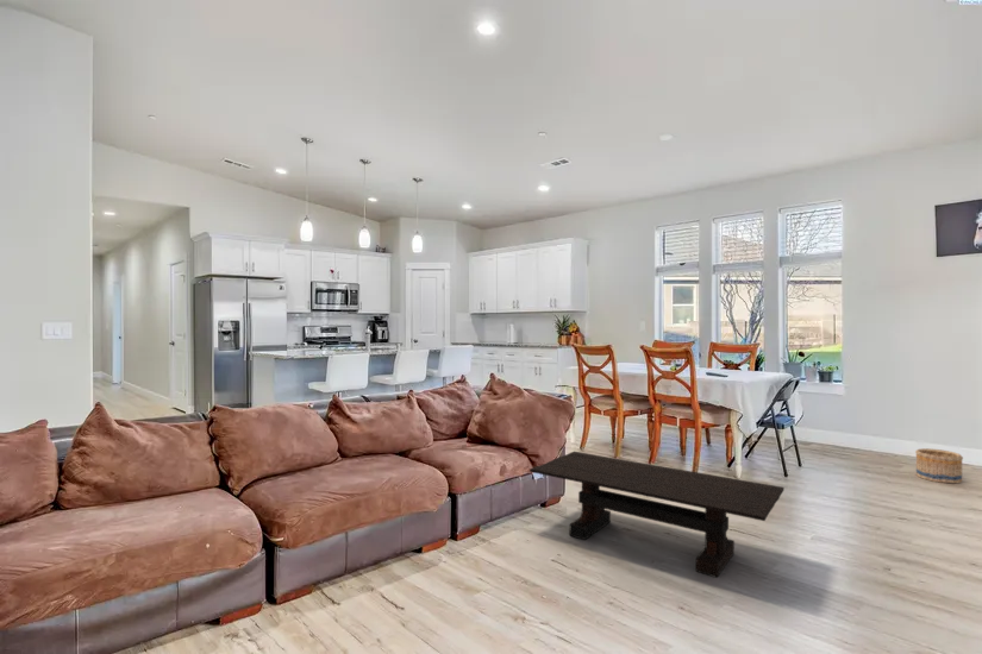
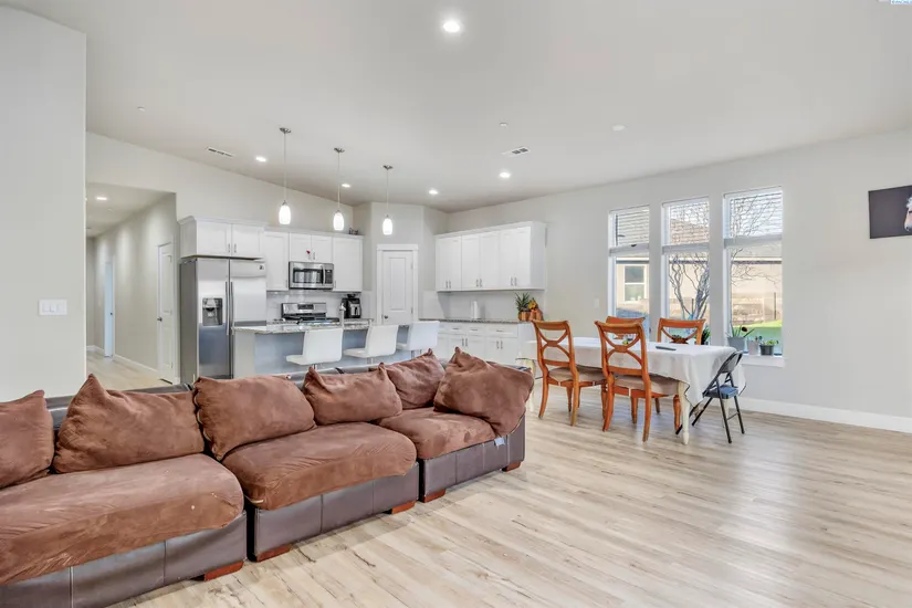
- coffee table [528,451,786,579]
- basket [914,447,964,485]
